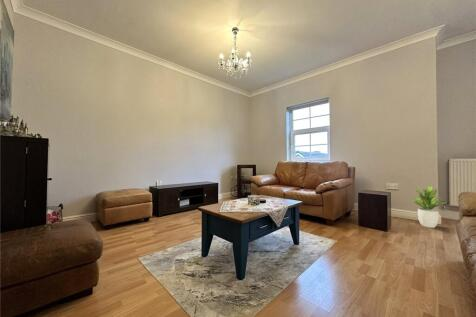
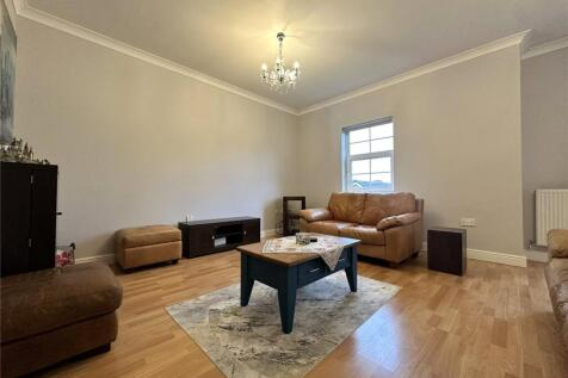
- potted plant [408,183,446,229]
